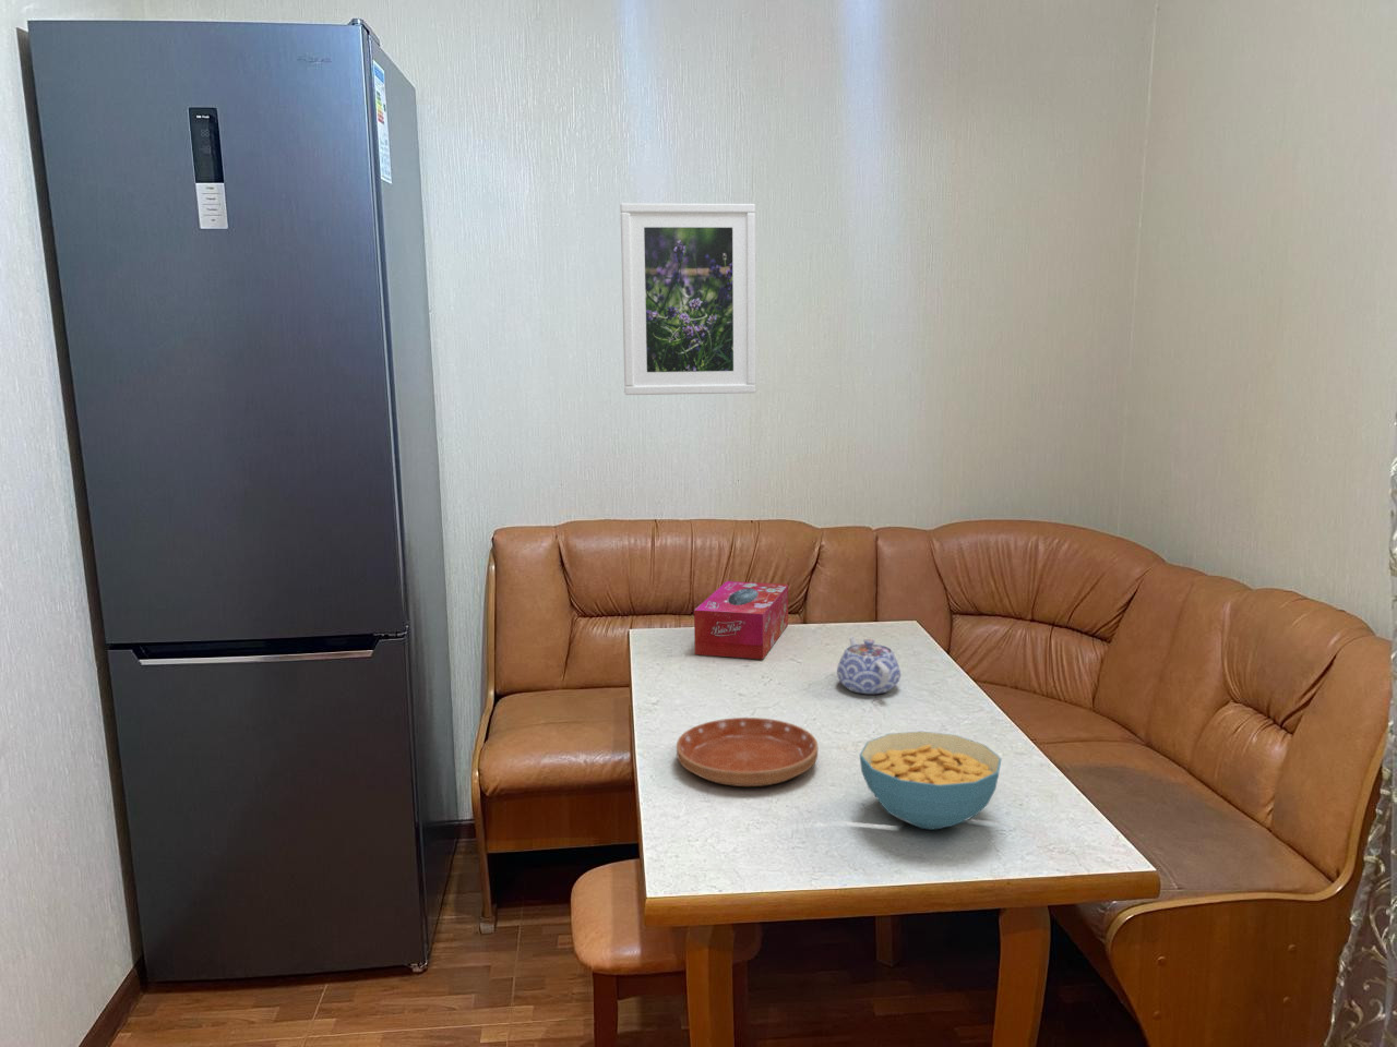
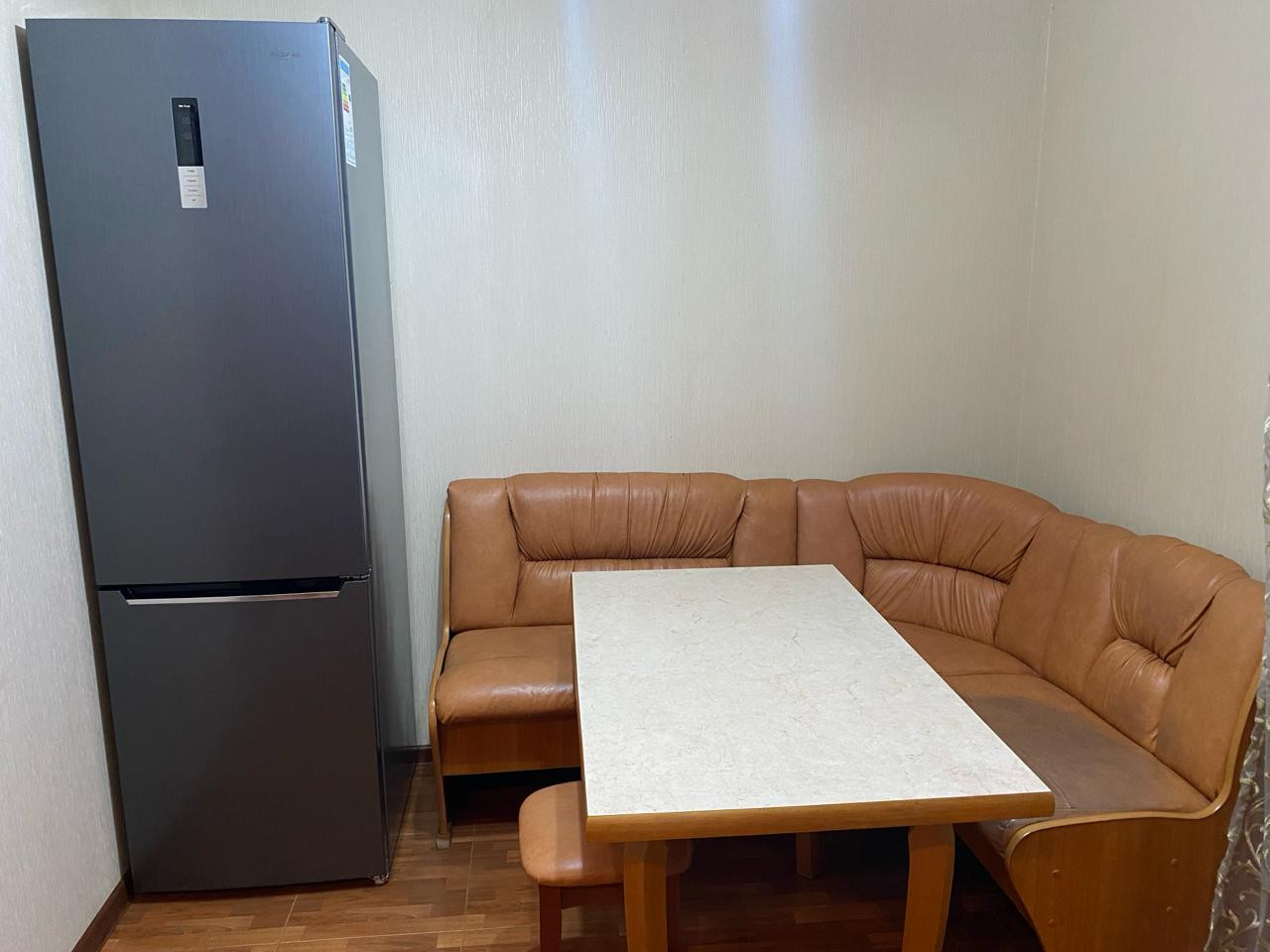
- tissue box [693,581,789,660]
- saucer [675,717,818,787]
- teapot [836,635,902,695]
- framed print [620,201,757,396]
- cereal bowl [859,730,1002,831]
